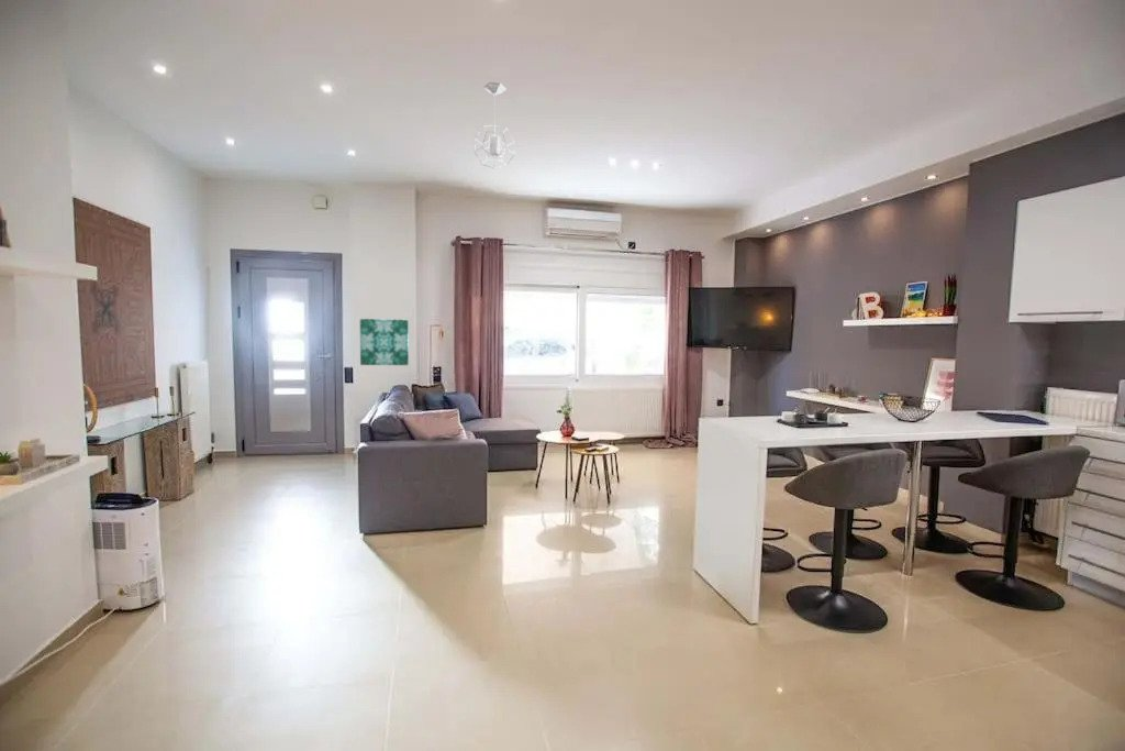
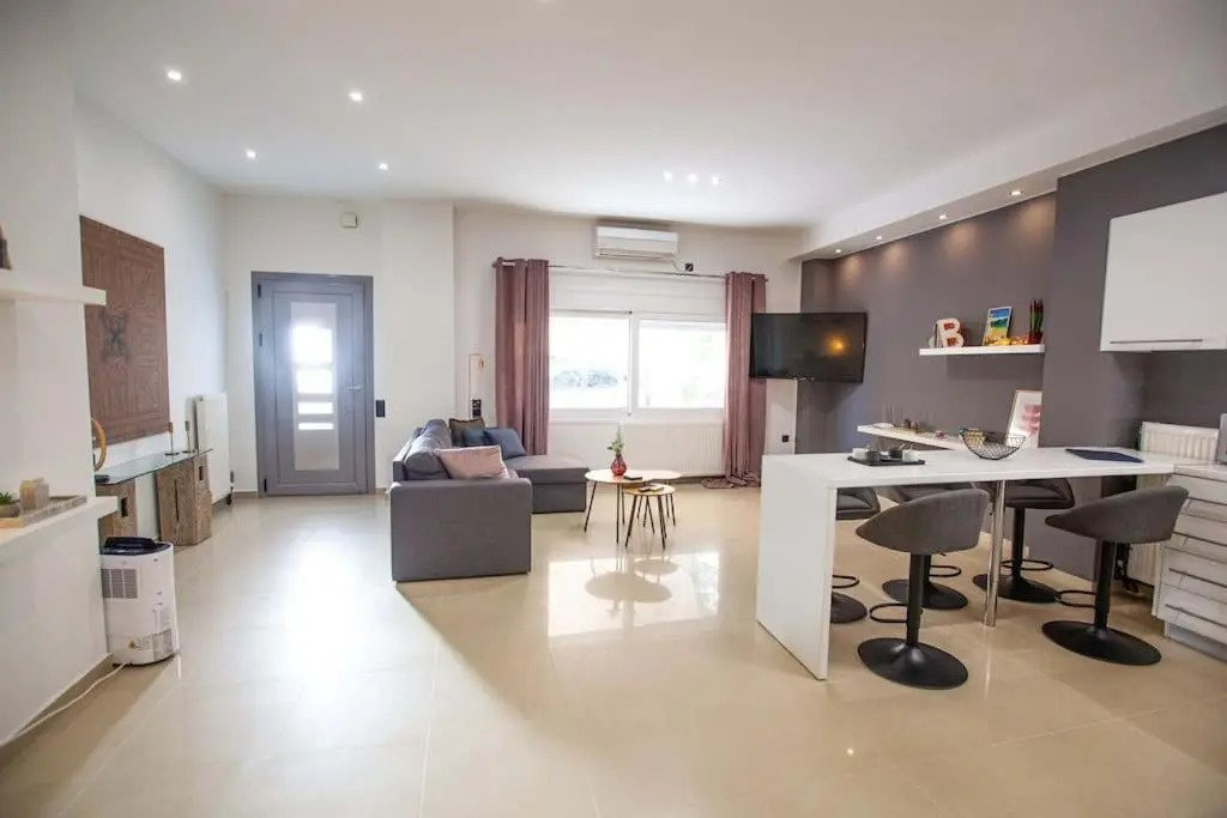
- pendant light [474,81,515,169]
- wall art [359,318,410,366]
